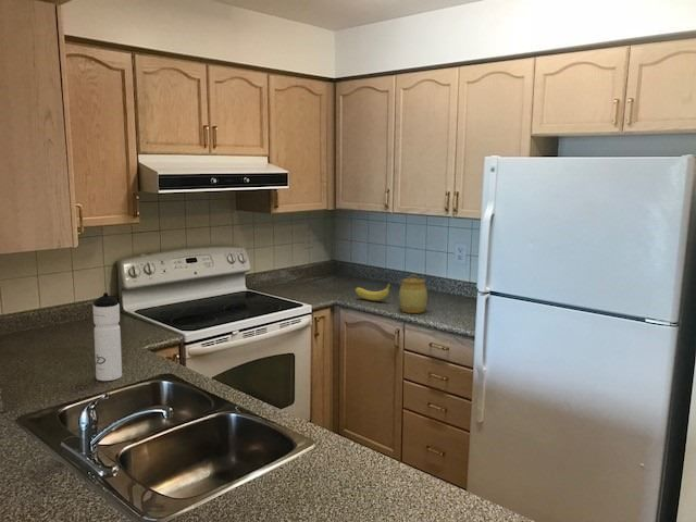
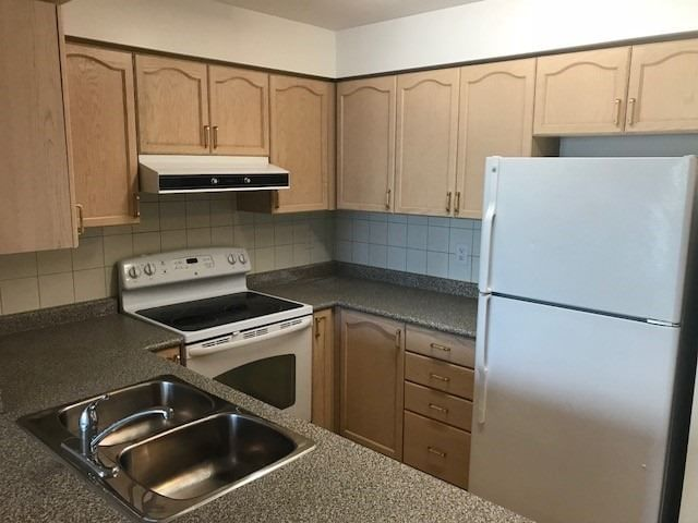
- water bottle [92,291,123,382]
- jar [398,273,428,314]
- fruit [355,282,391,301]
